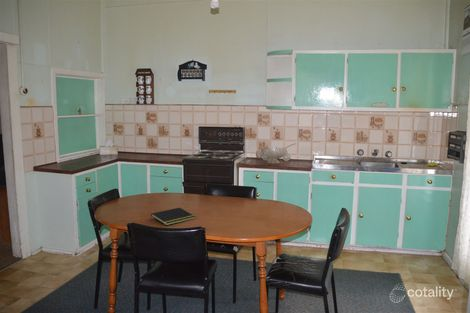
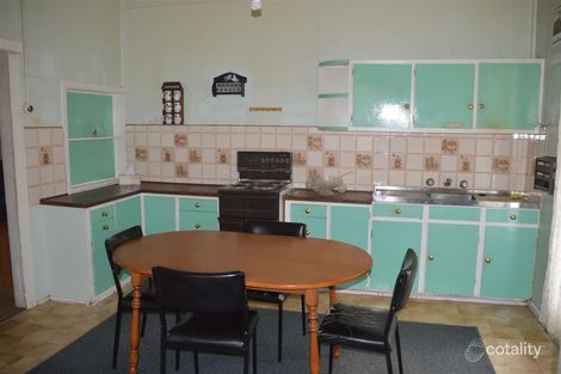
- notepad [150,207,196,226]
